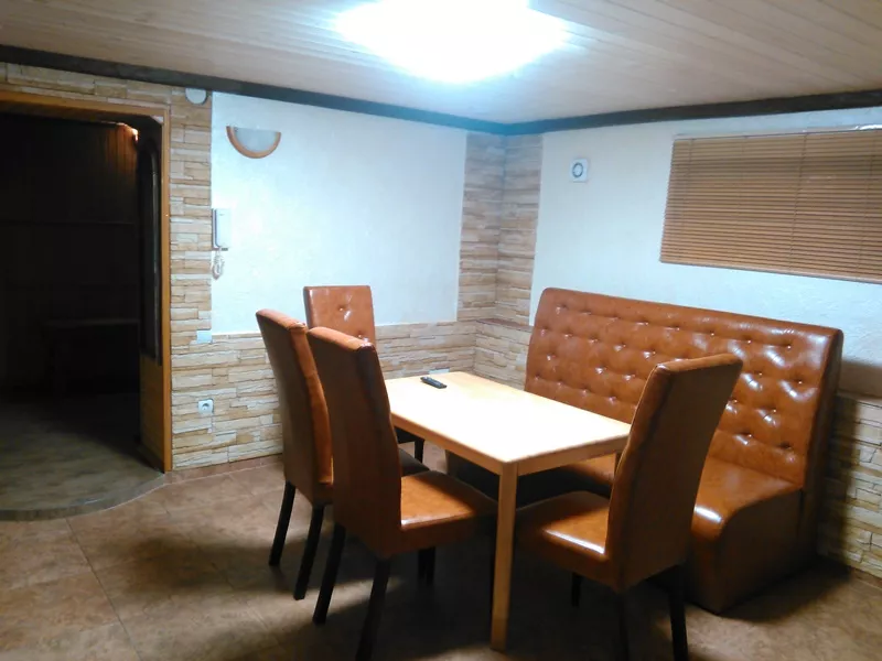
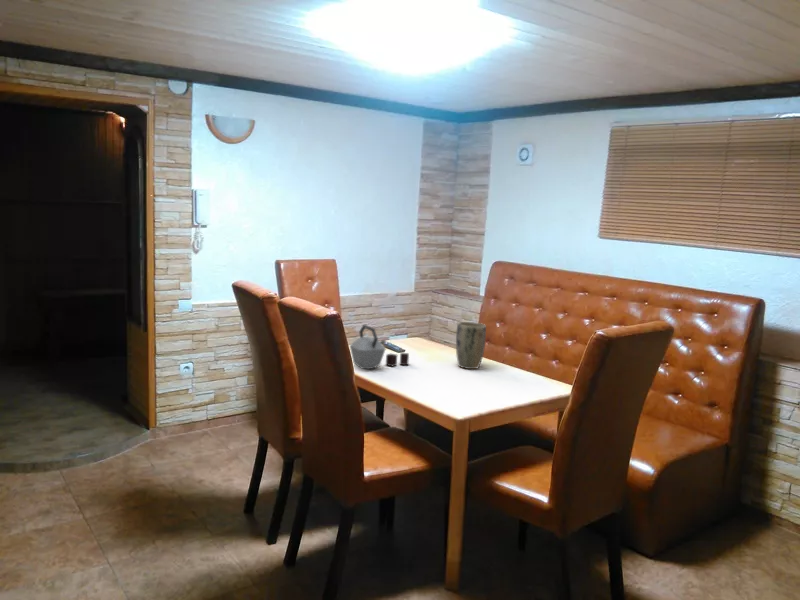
+ kettle [349,324,410,370]
+ plant pot [455,321,487,370]
